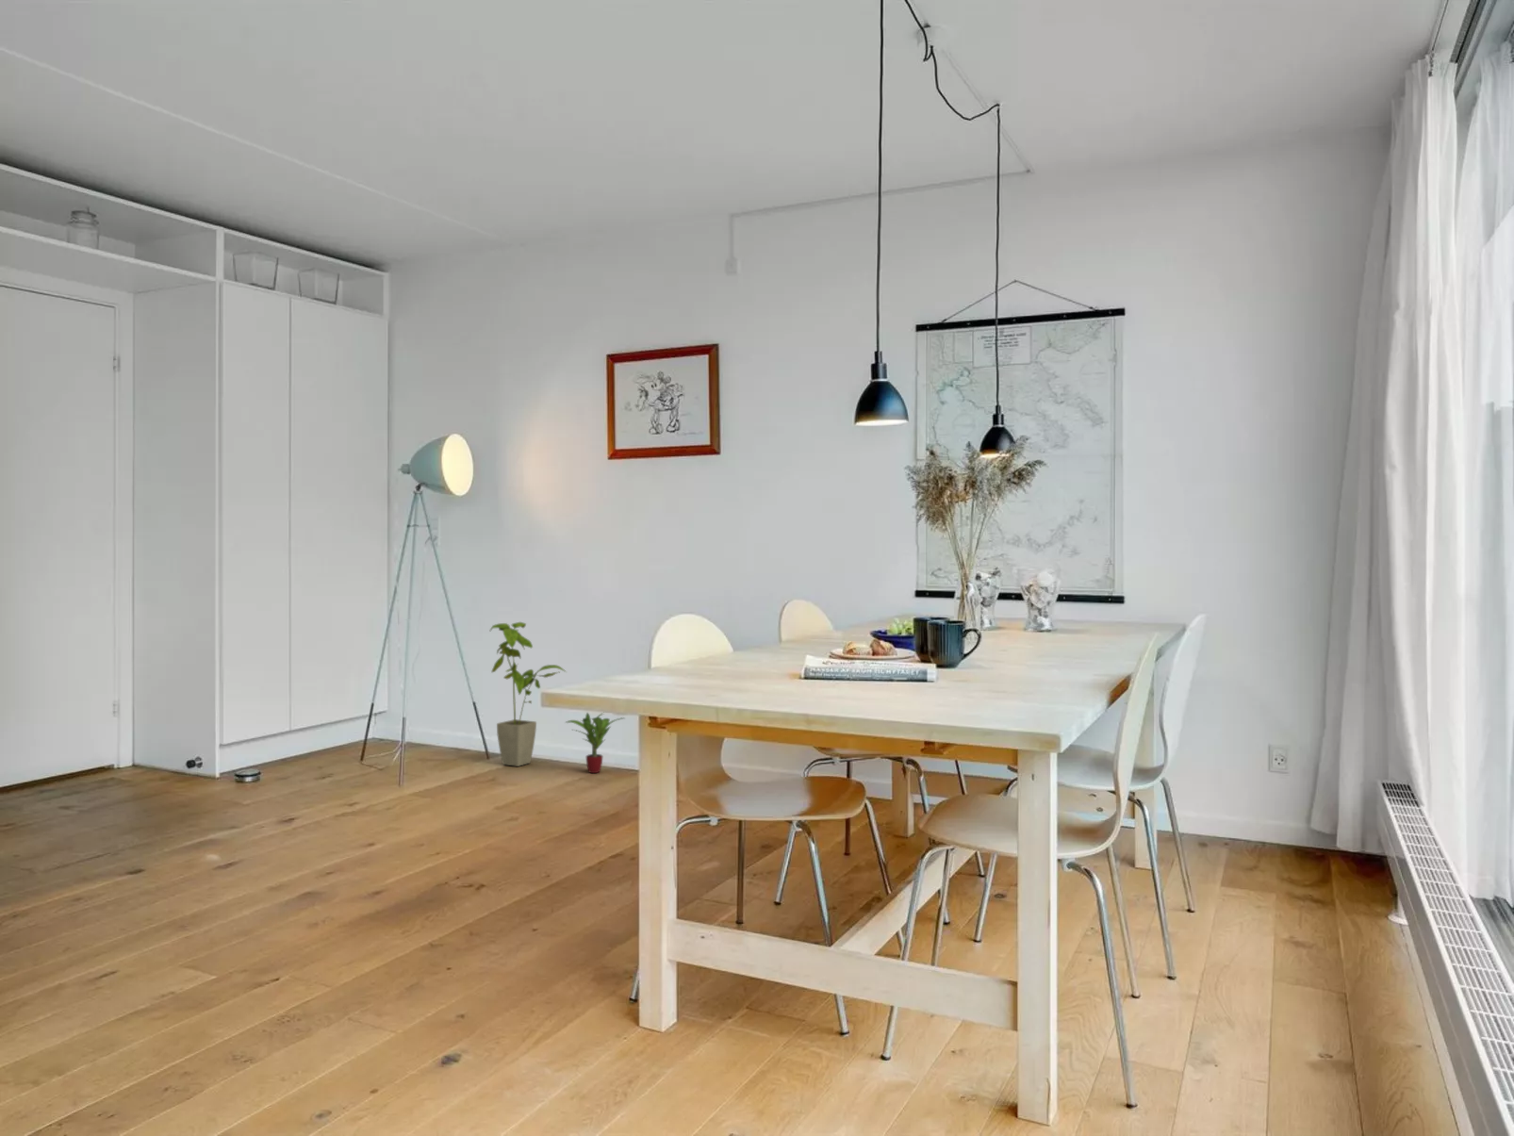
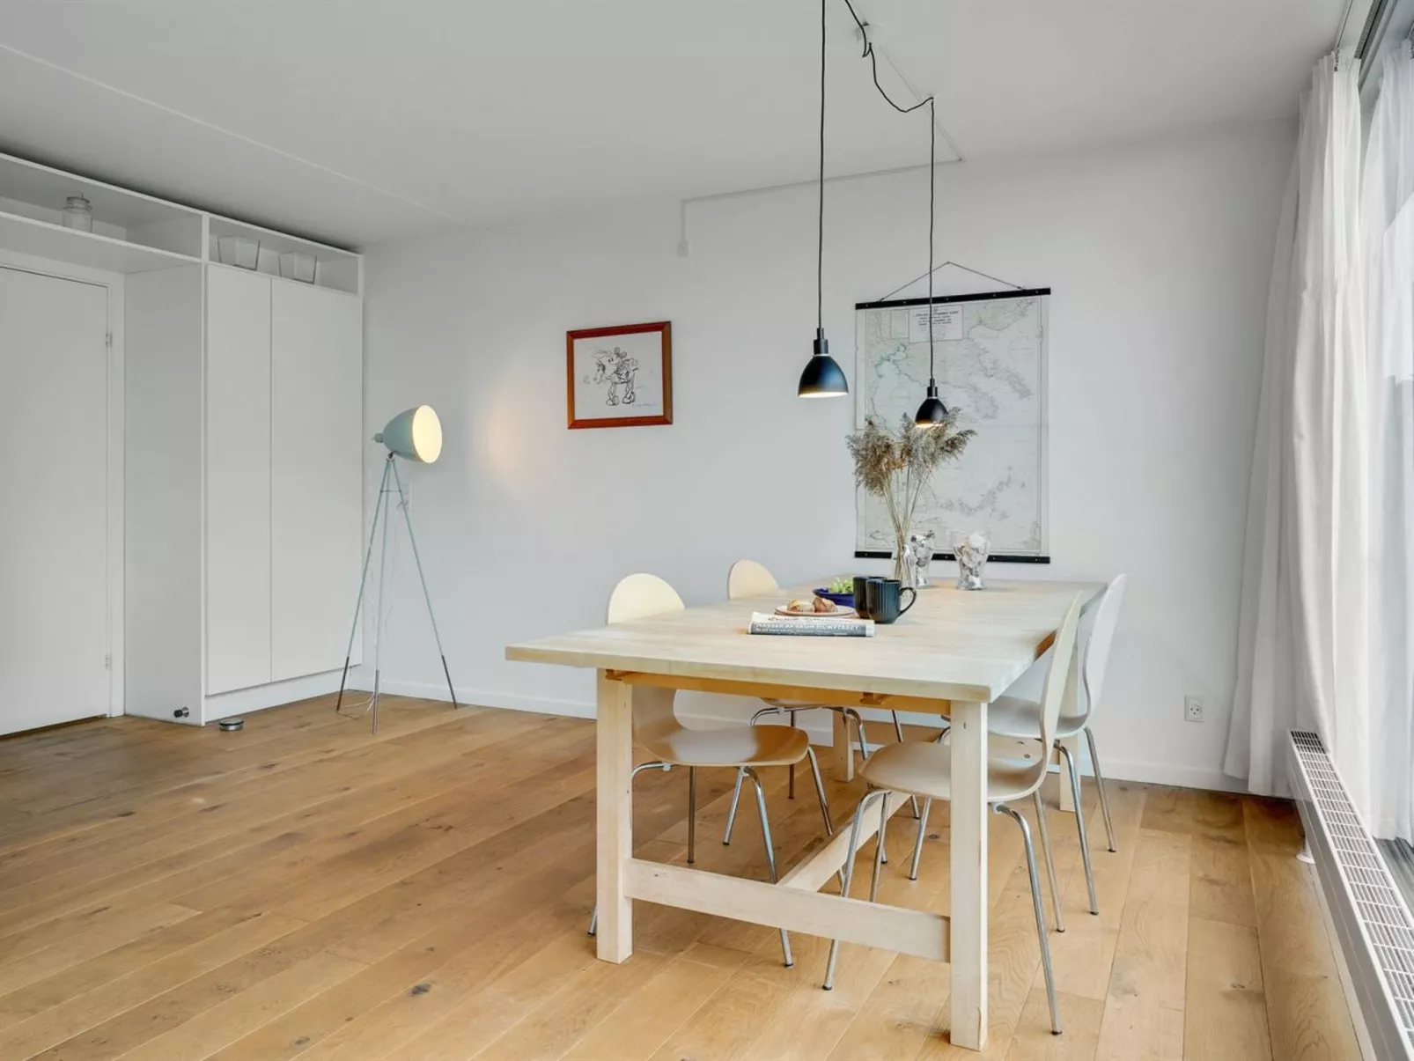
- house plant [489,622,568,767]
- potted plant [564,711,625,774]
